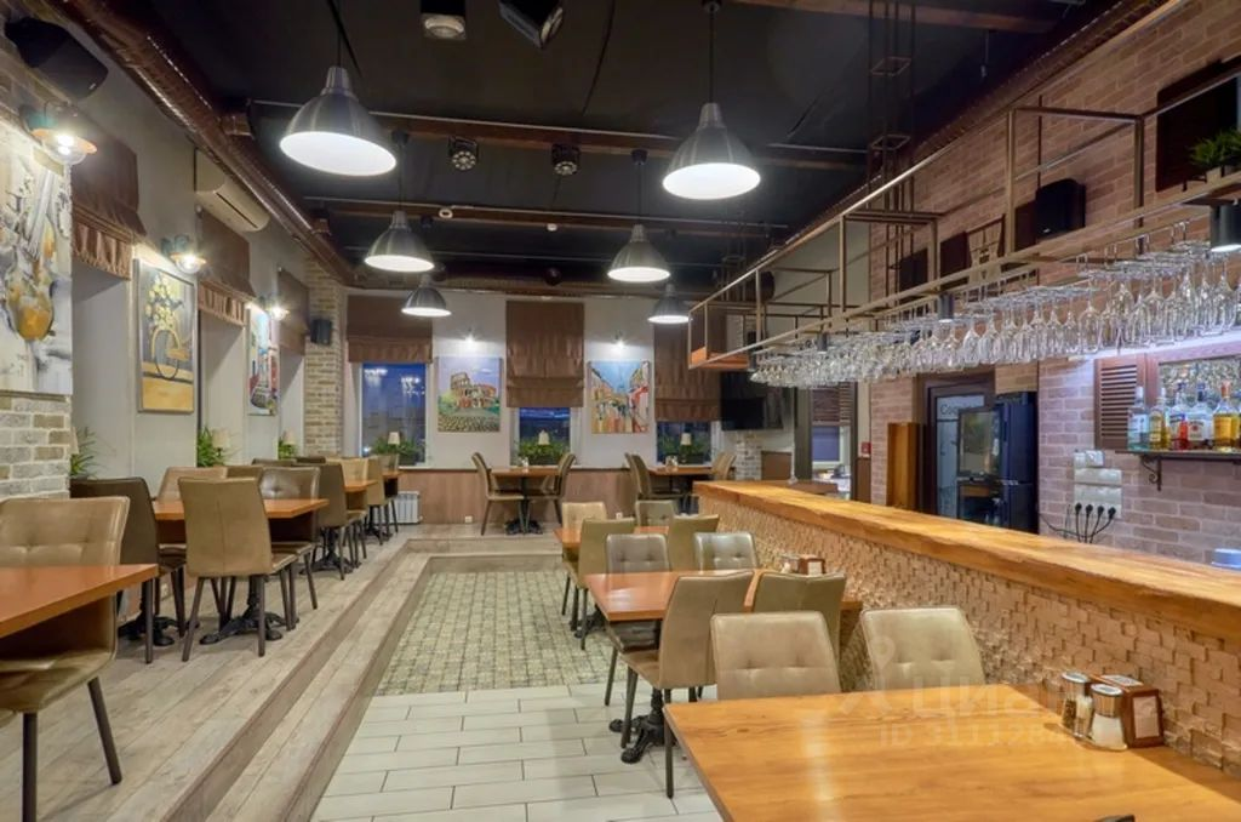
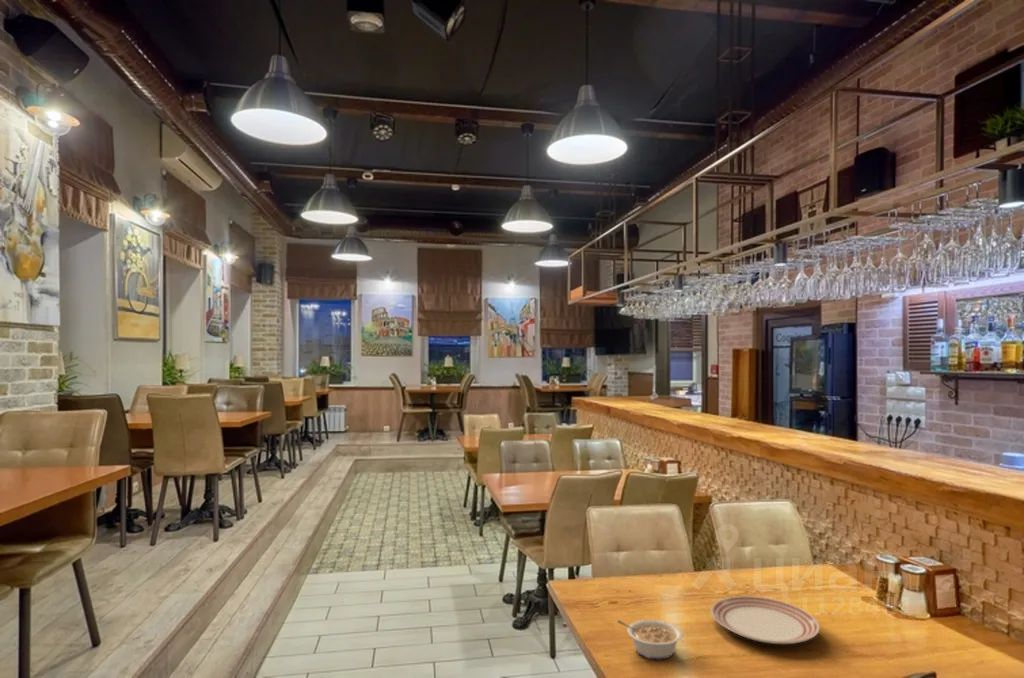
+ dinner plate [710,595,821,645]
+ legume [616,619,683,660]
